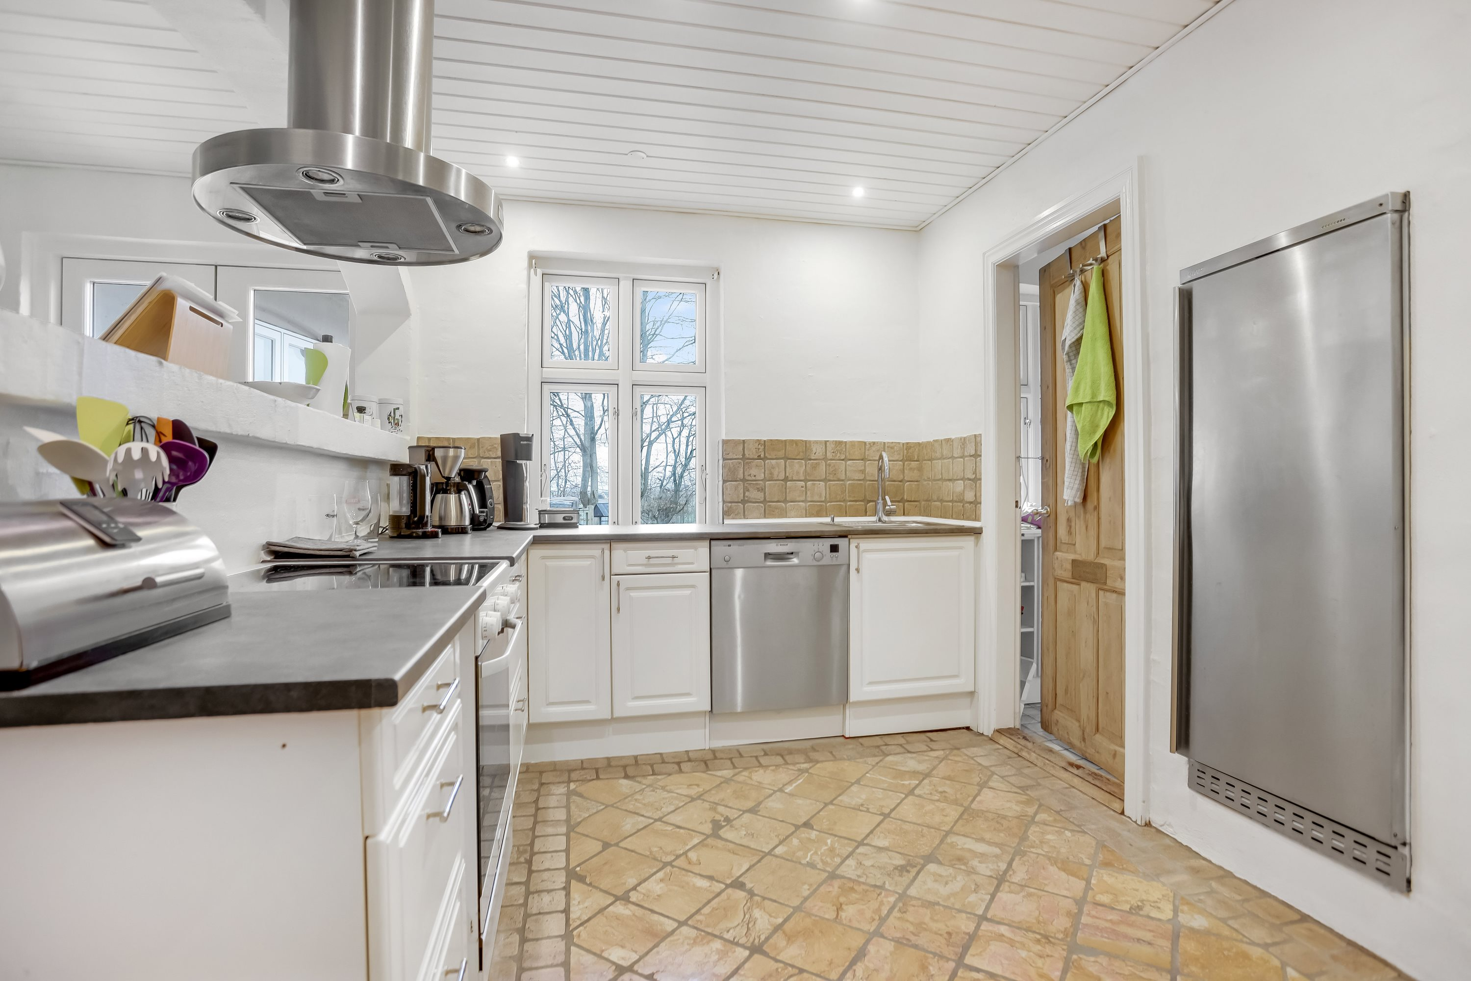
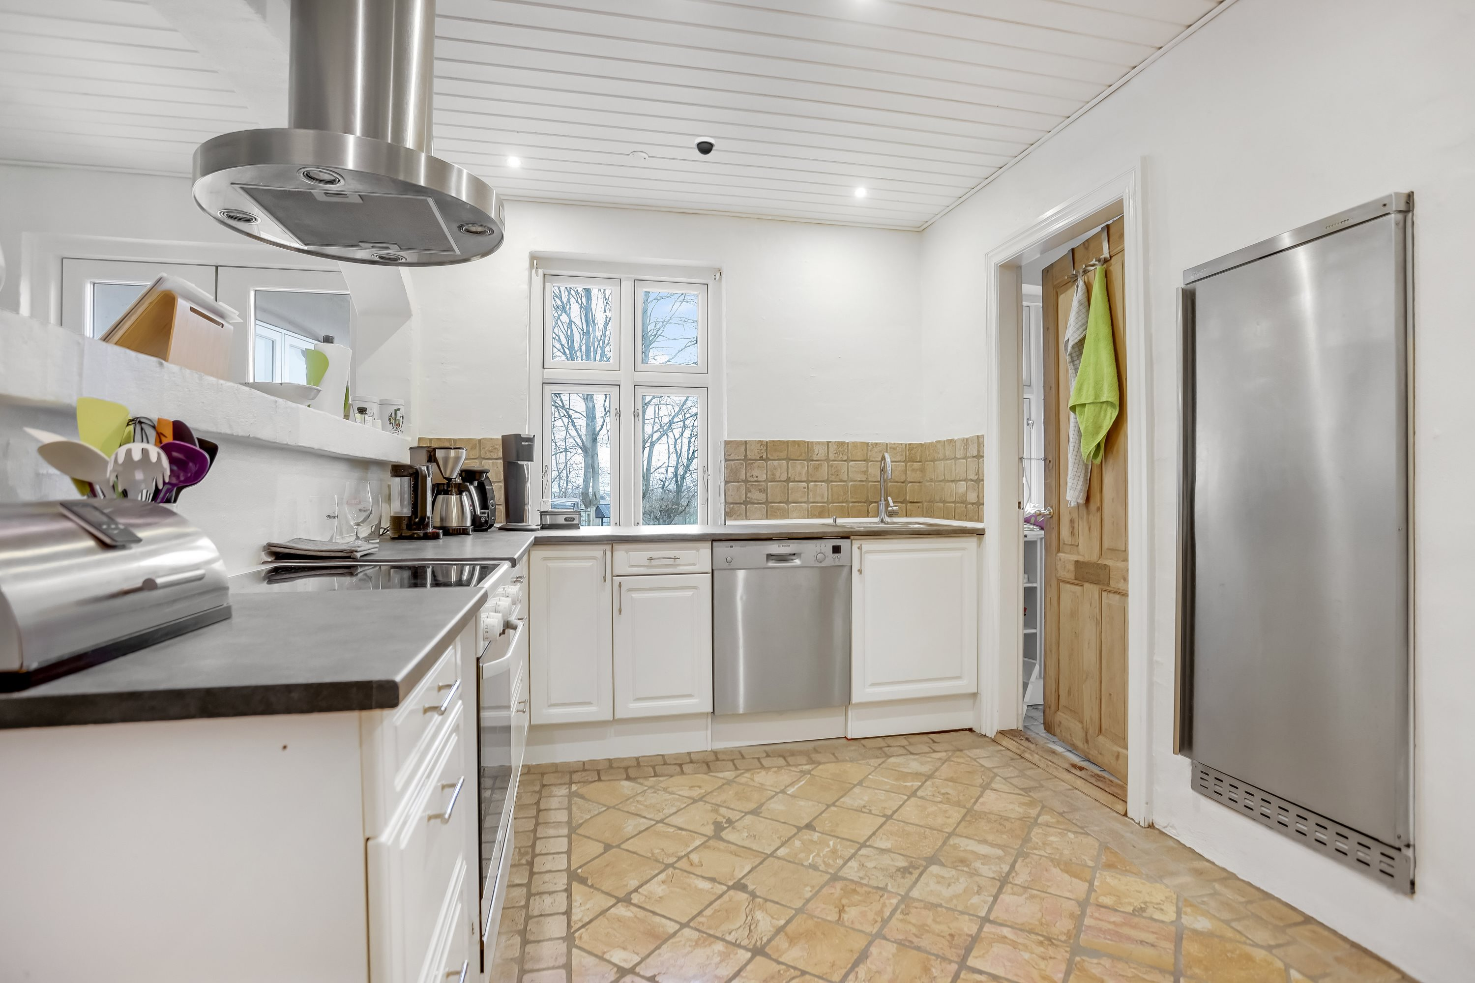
+ dome security camera [695,136,716,156]
